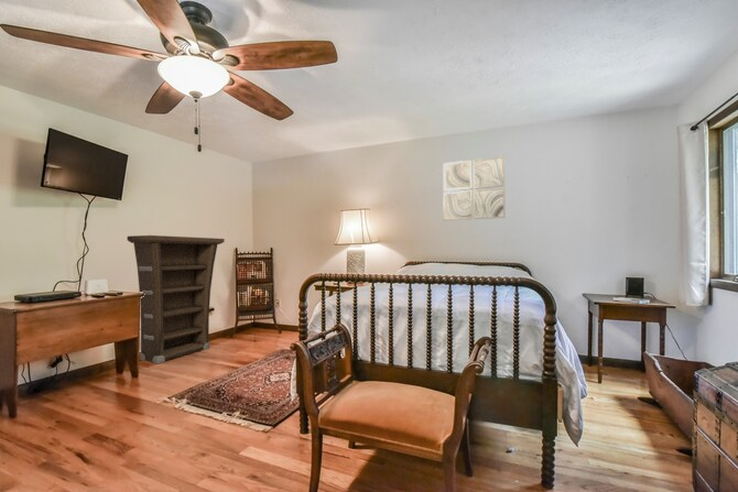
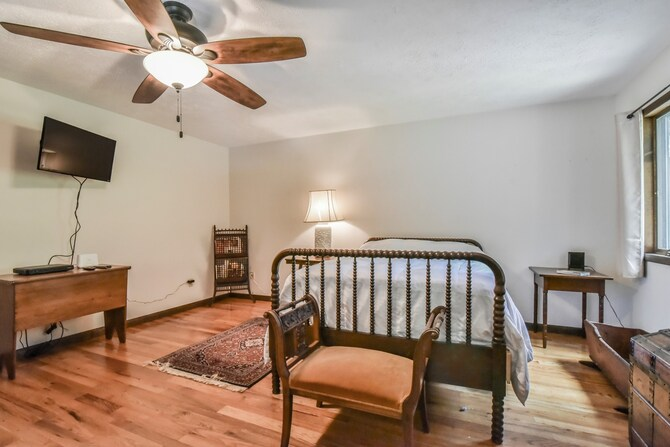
- wall art [442,155,507,221]
- cabinet [127,234,226,364]
